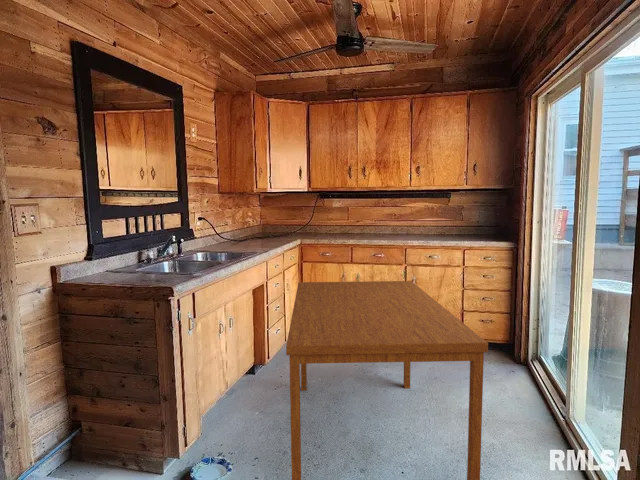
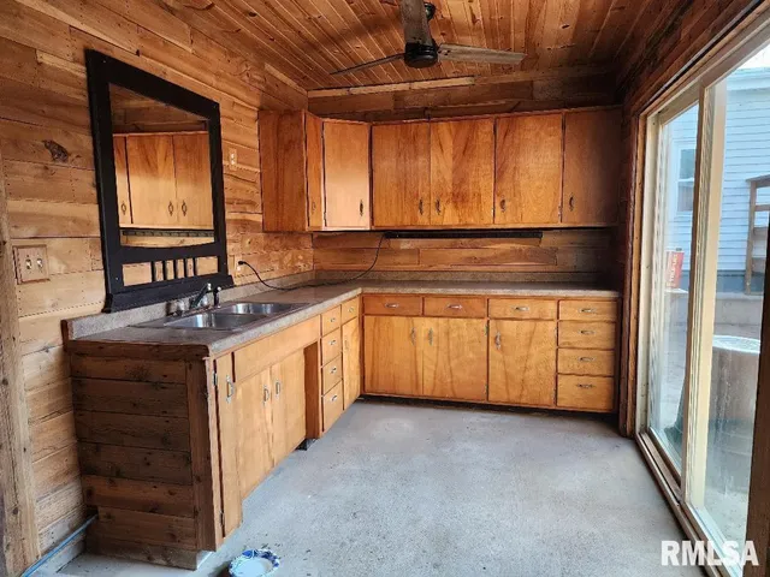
- dining table [285,280,489,480]
